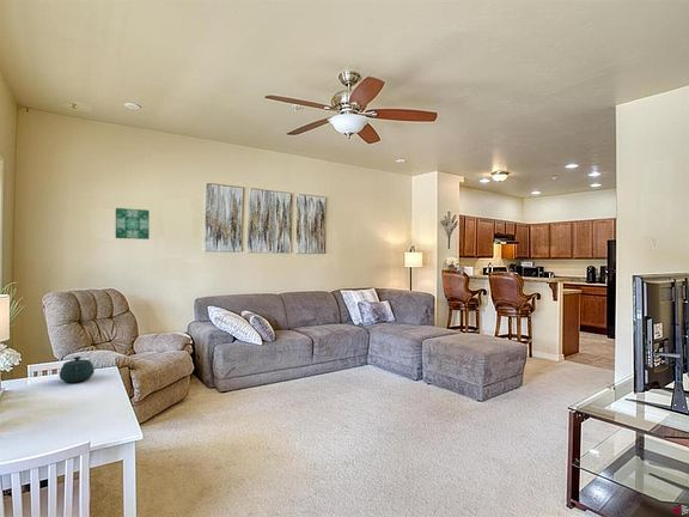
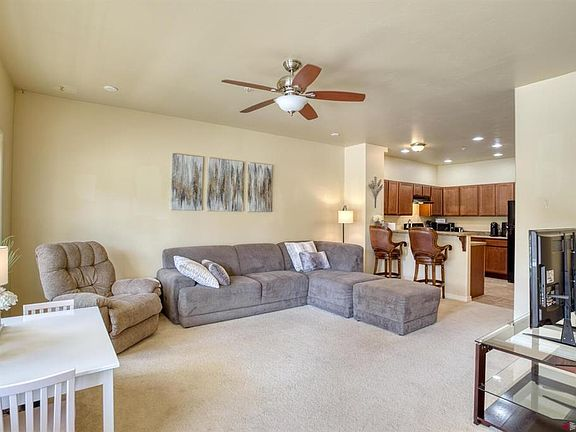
- teapot [59,355,96,384]
- wall art [115,207,151,241]
